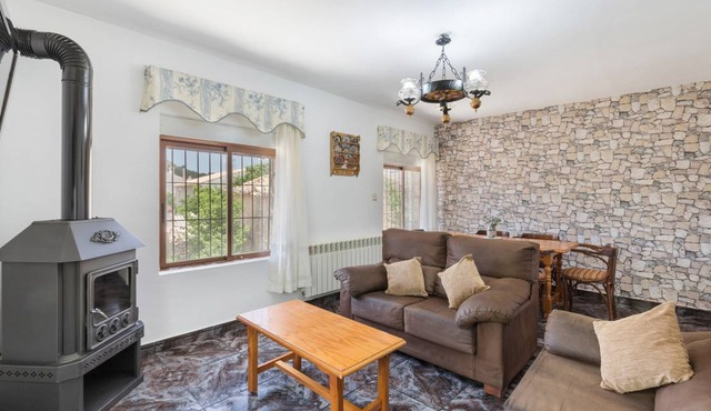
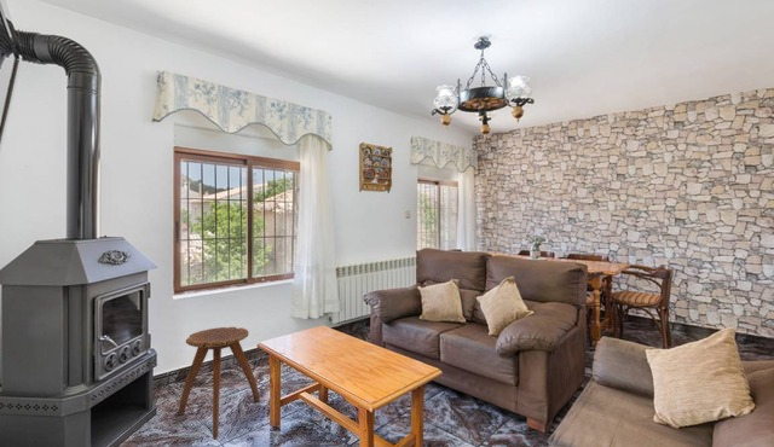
+ stool [178,326,261,441]
